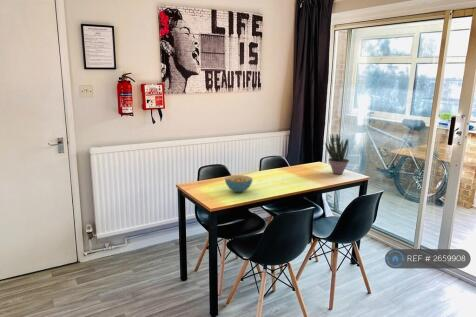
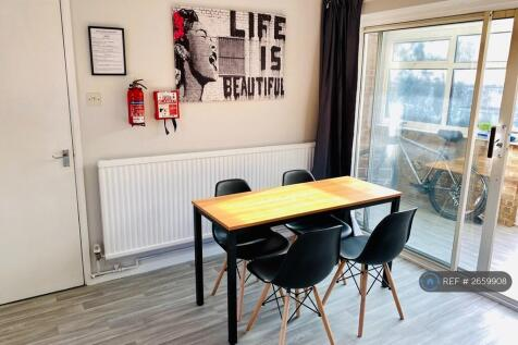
- cereal bowl [224,174,254,194]
- potted plant [324,132,350,175]
